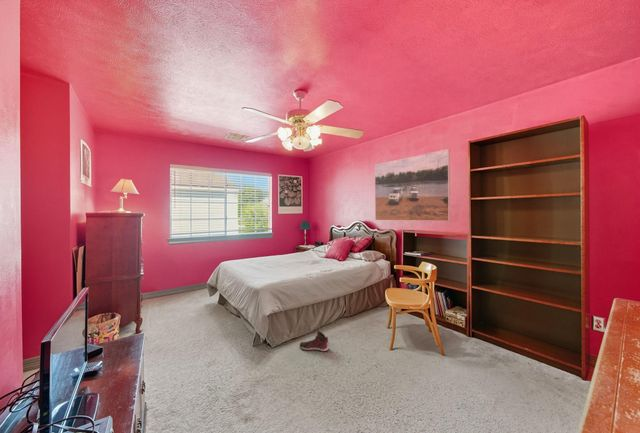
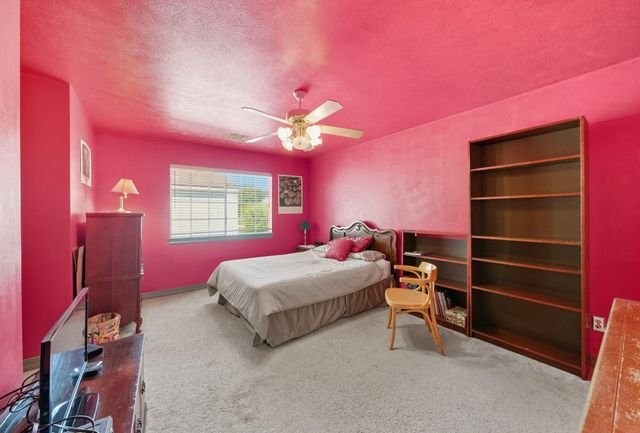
- sneaker [299,330,330,352]
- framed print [374,148,451,222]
